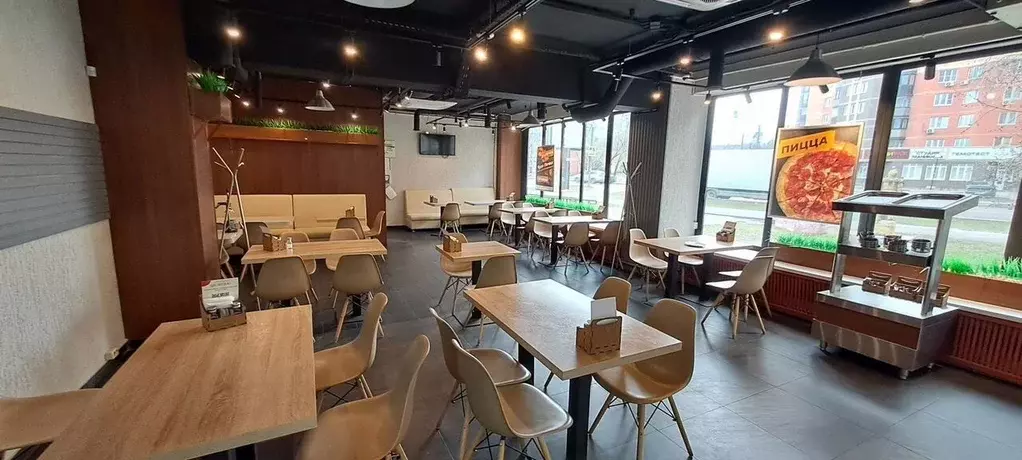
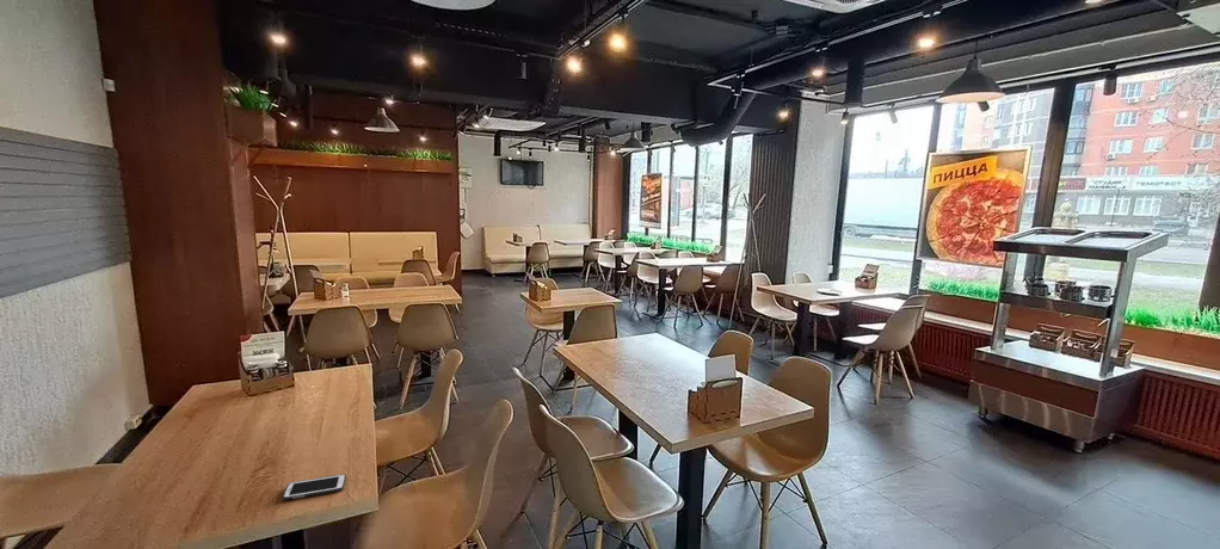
+ cell phone [282,474,347,501]
